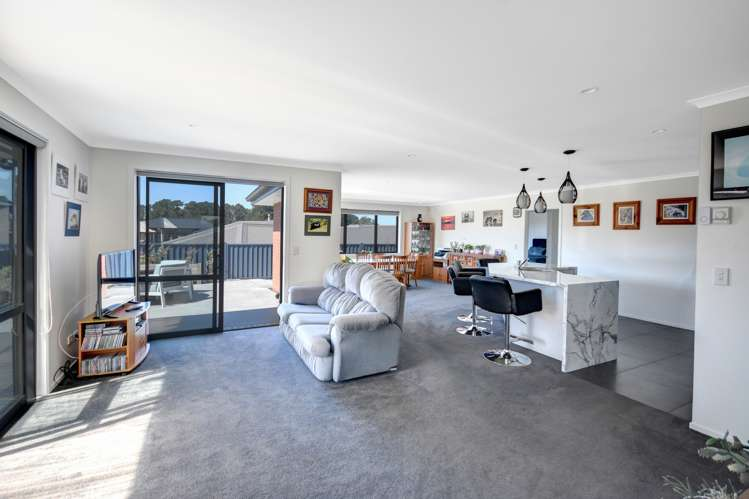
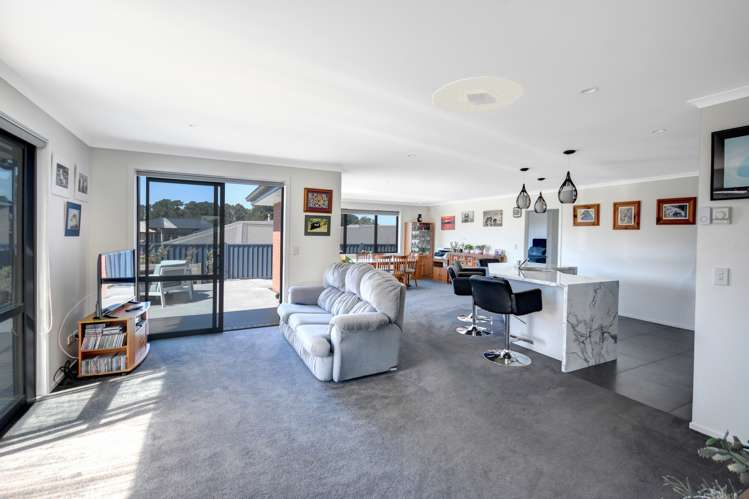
+ ceiling light [431,75,524,114]
